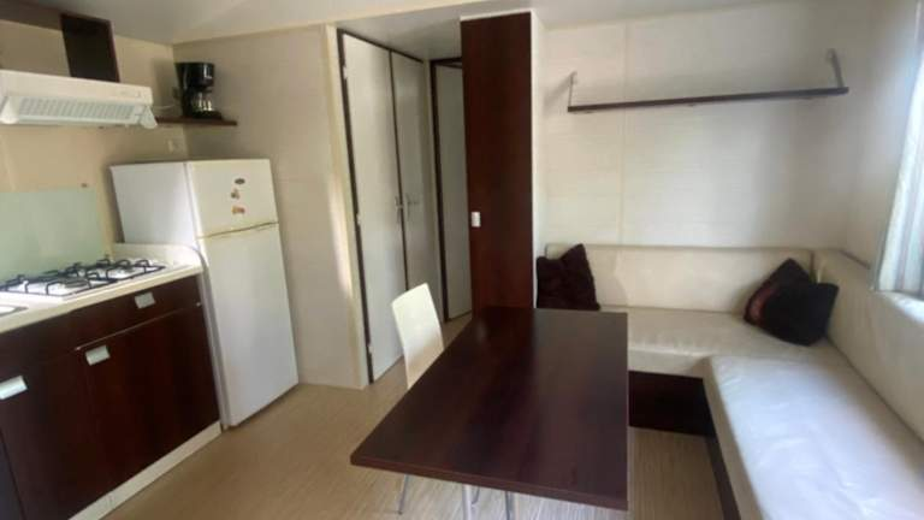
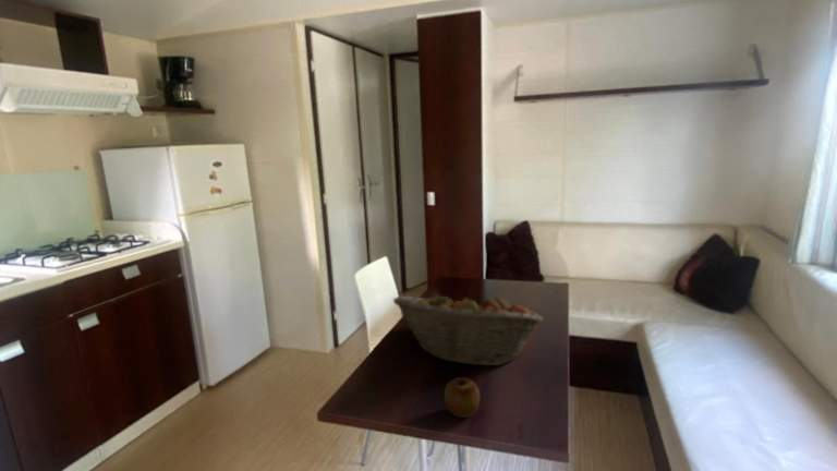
+ apple [444,376,481,419]
+ fruit basket [392,289,544,367]
